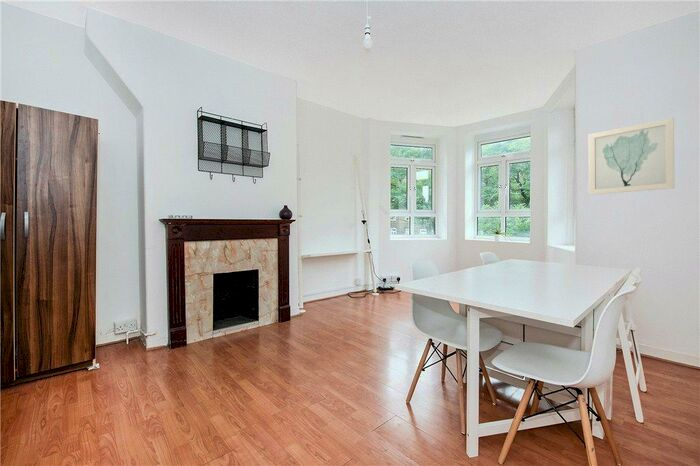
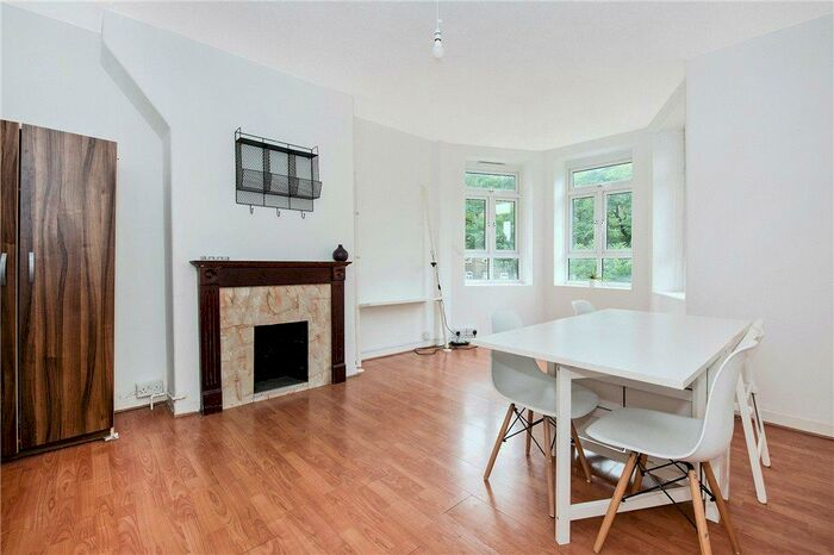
- wall art [588,117,675,196]
